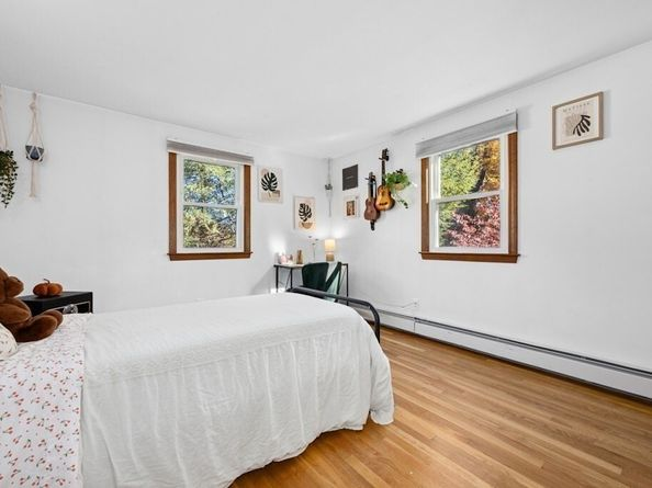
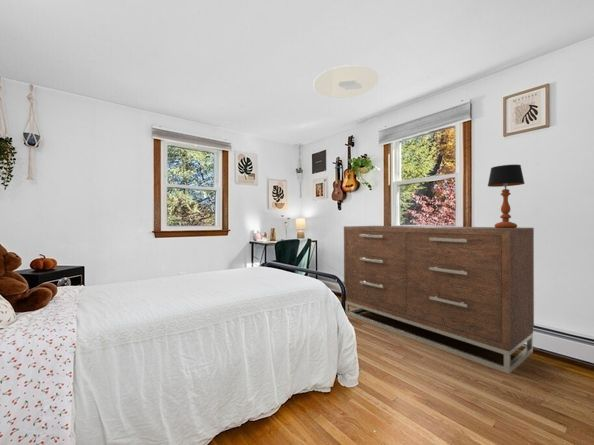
+ ceiling light [313,64,380,99]
+ dresser [343,225,535,375]
+ table lamp [487,164,526,228]
